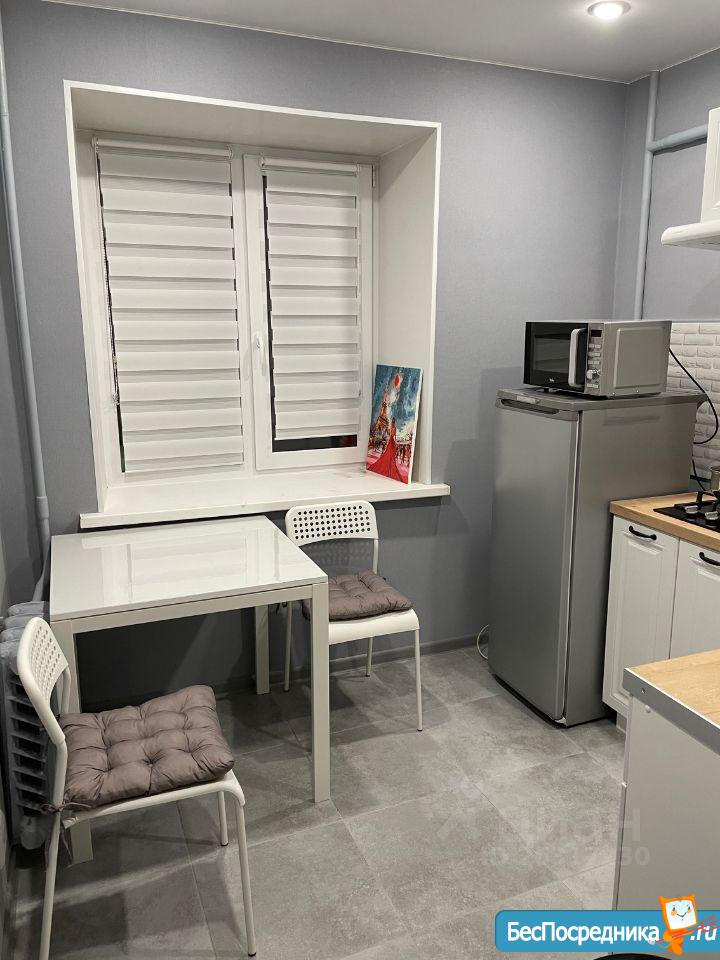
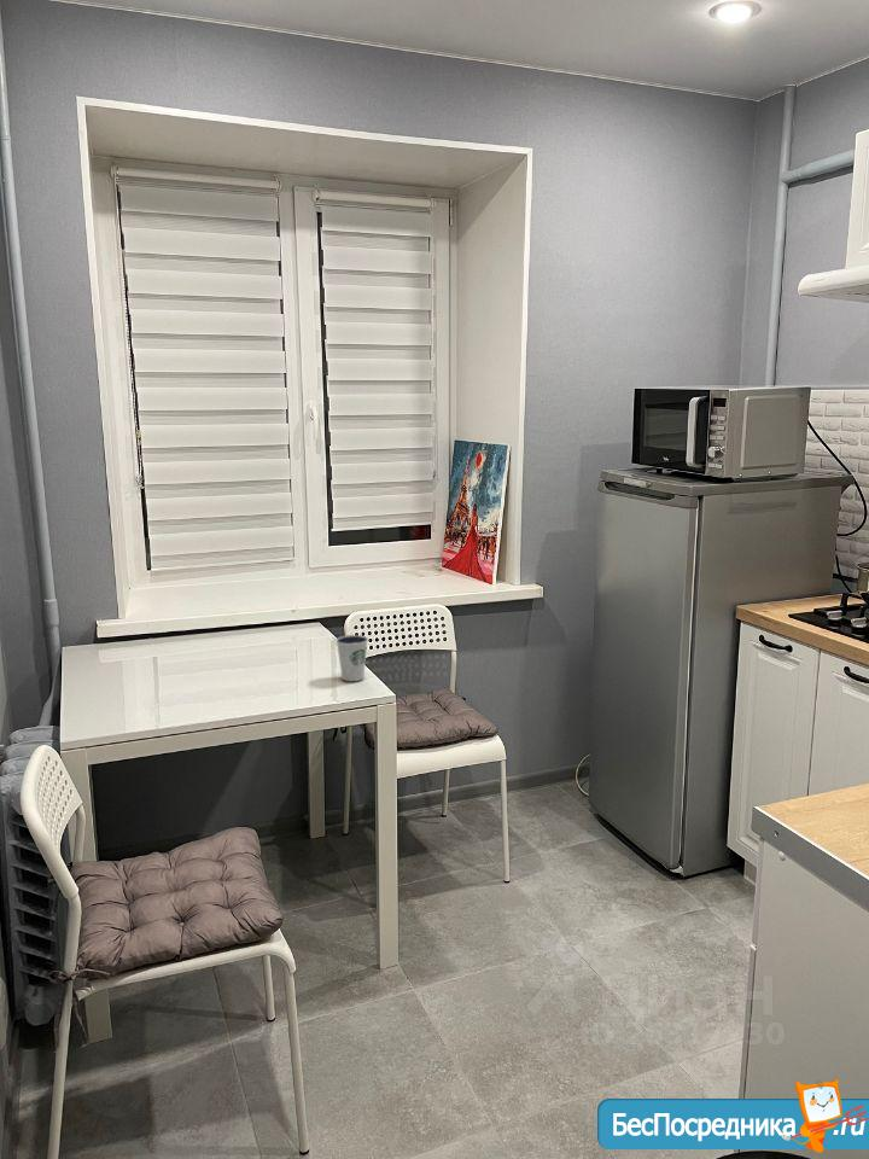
+ dixie cup [334,634,369,682]
